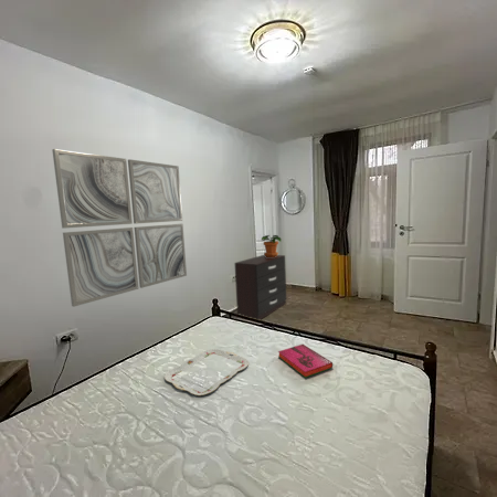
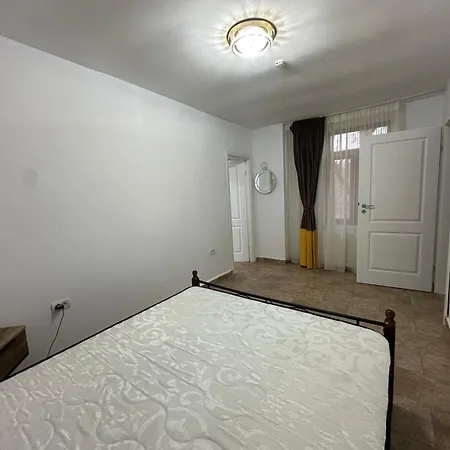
- potted plant [261,234,282,257]
- serving tray [163,348,250,396]
- wall art [51,148,188,308]
- hardback book [277,343,334,379]
- dresser [233,254,287,320]
